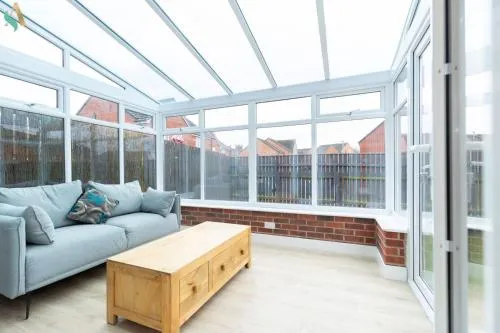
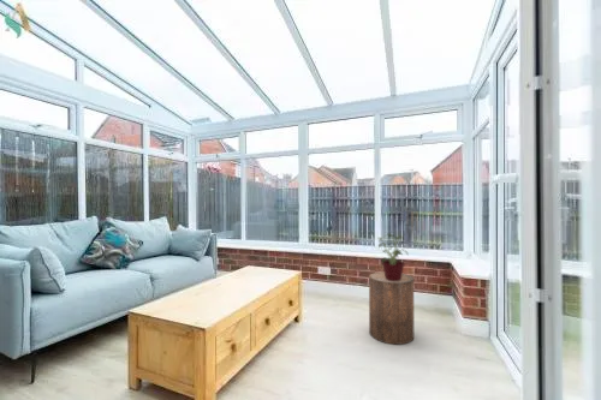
+ stool [368,271,415,346]
+ potted plant [376,232,410,281]
